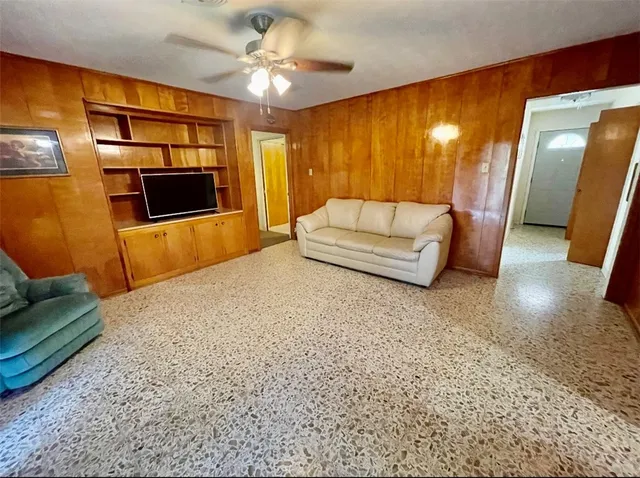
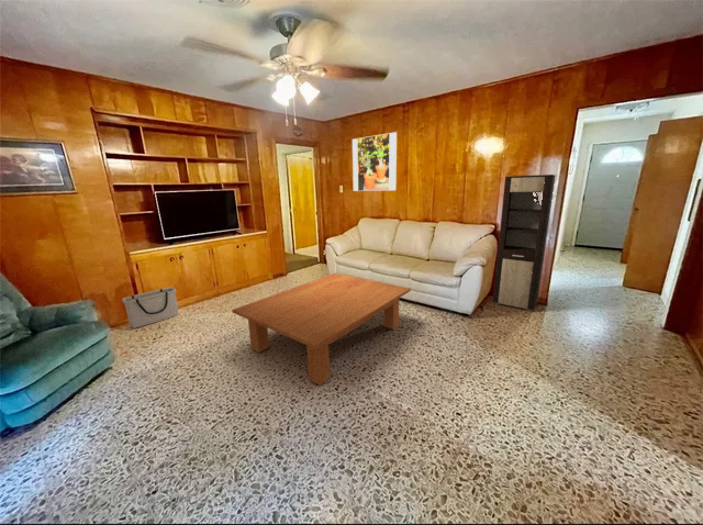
+ storage bin [121,286,180,329]
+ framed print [352,131,398,192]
+ cabinet [492,174,557,312]
+ coffee table [232,272,412,387]
